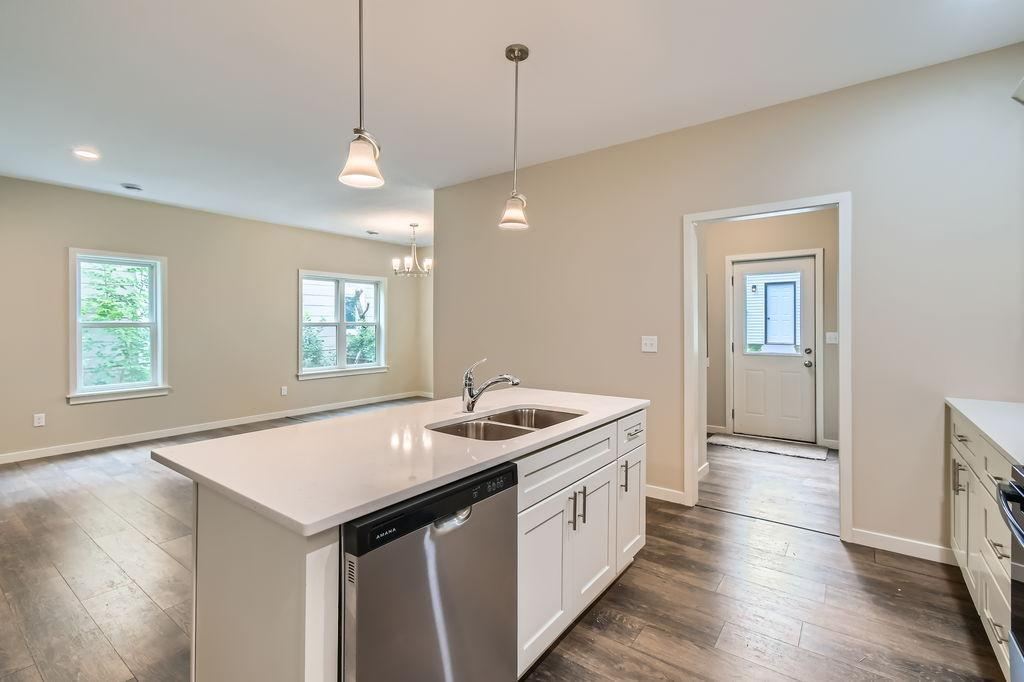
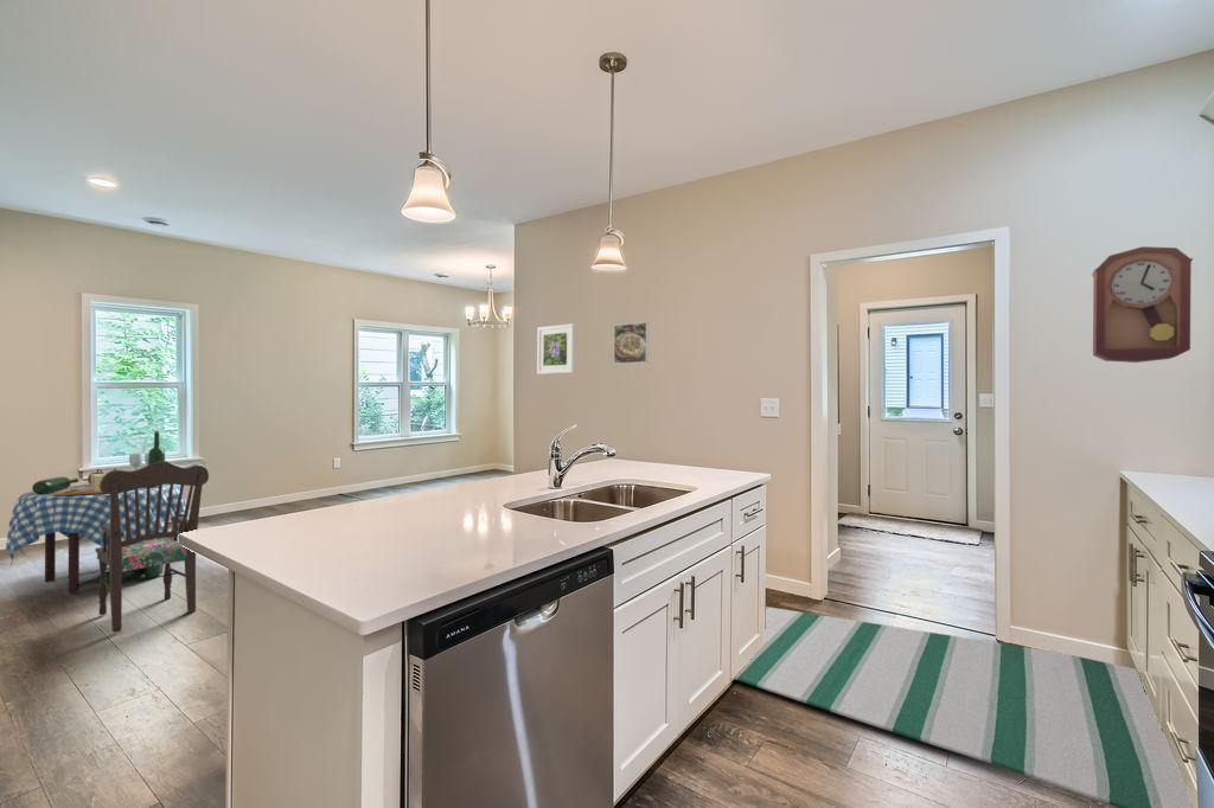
+ rug [734,605,1194,808]
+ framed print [613,321,650,365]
+ dining table [5,430,190,595]
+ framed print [536,322,575,376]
+ dining chair [94,460,210,634]
+ pendulum clock [1091,245,1194,364]
